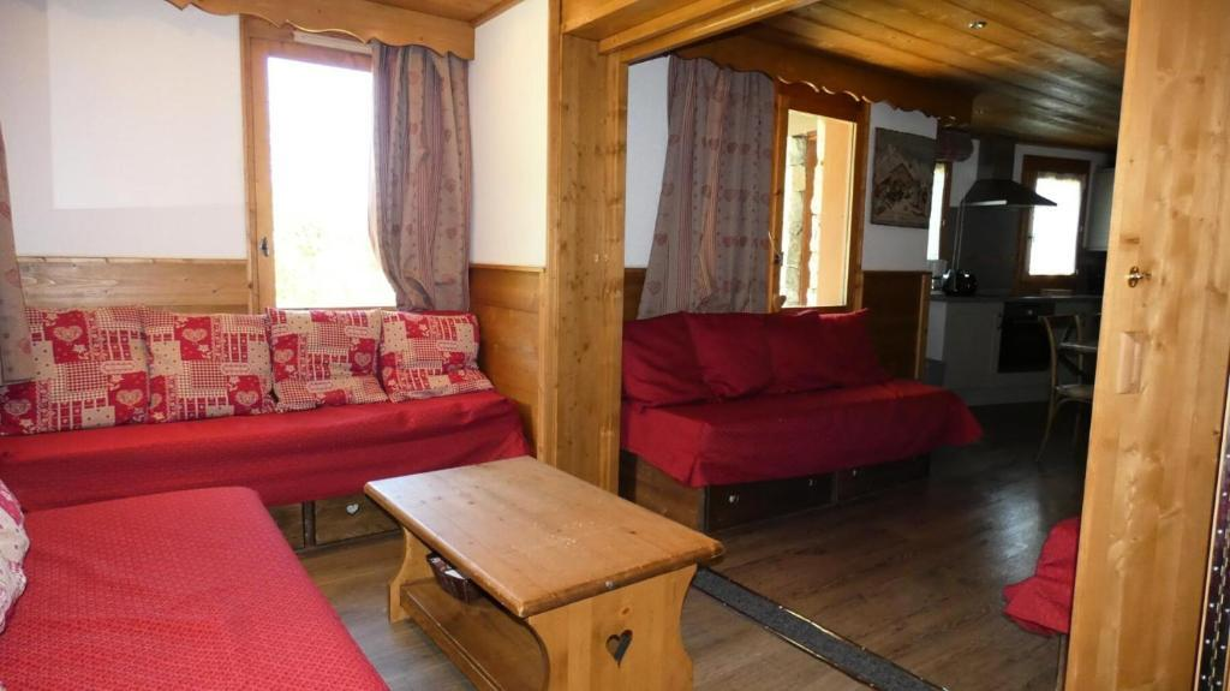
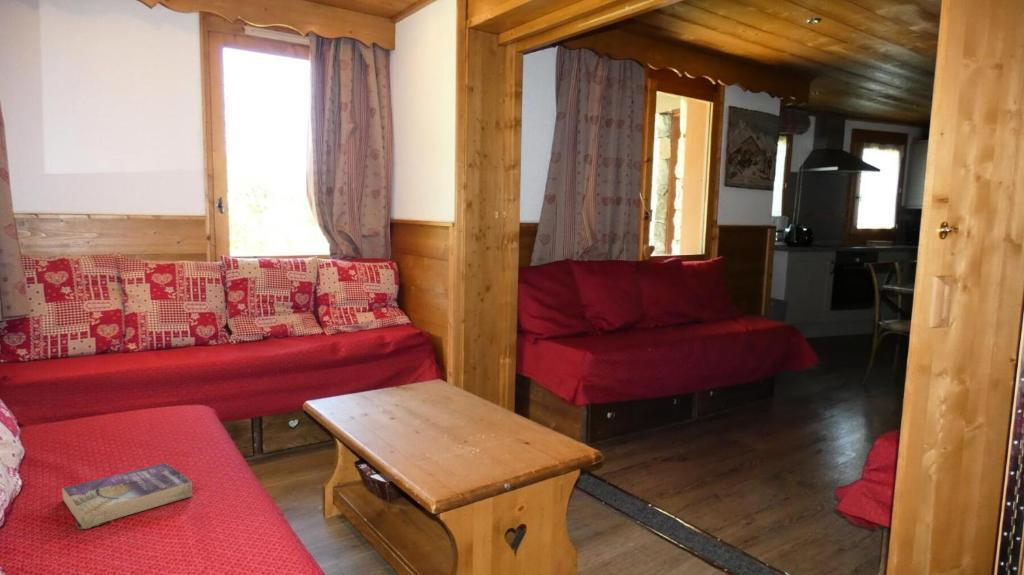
+ book [61,462,194,531]
